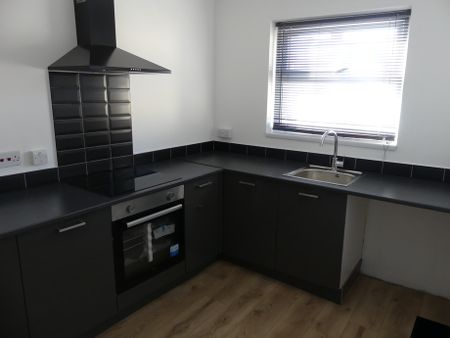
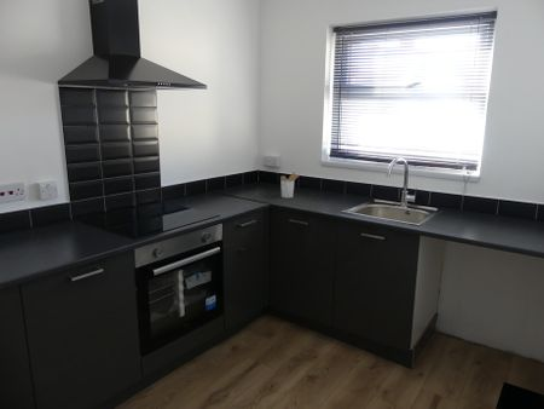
+ utensil holder [279,171,301,200]
